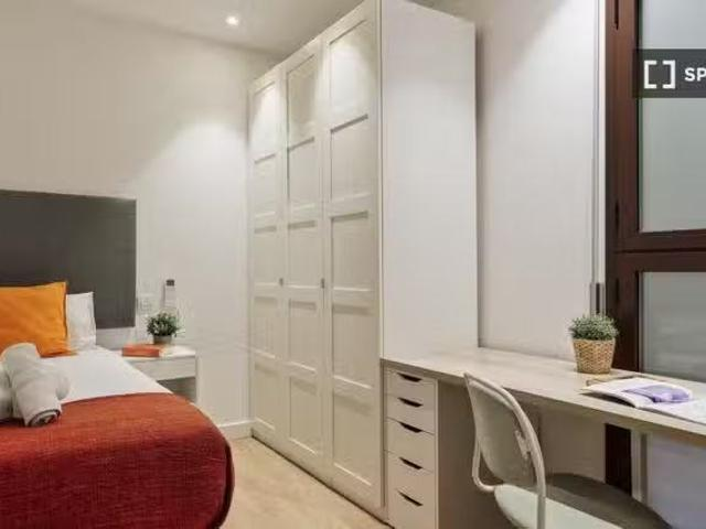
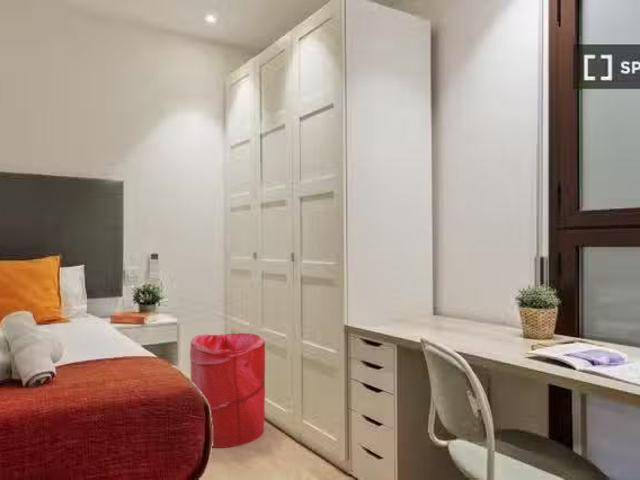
+ laundry hamper [189,332,266,449]
